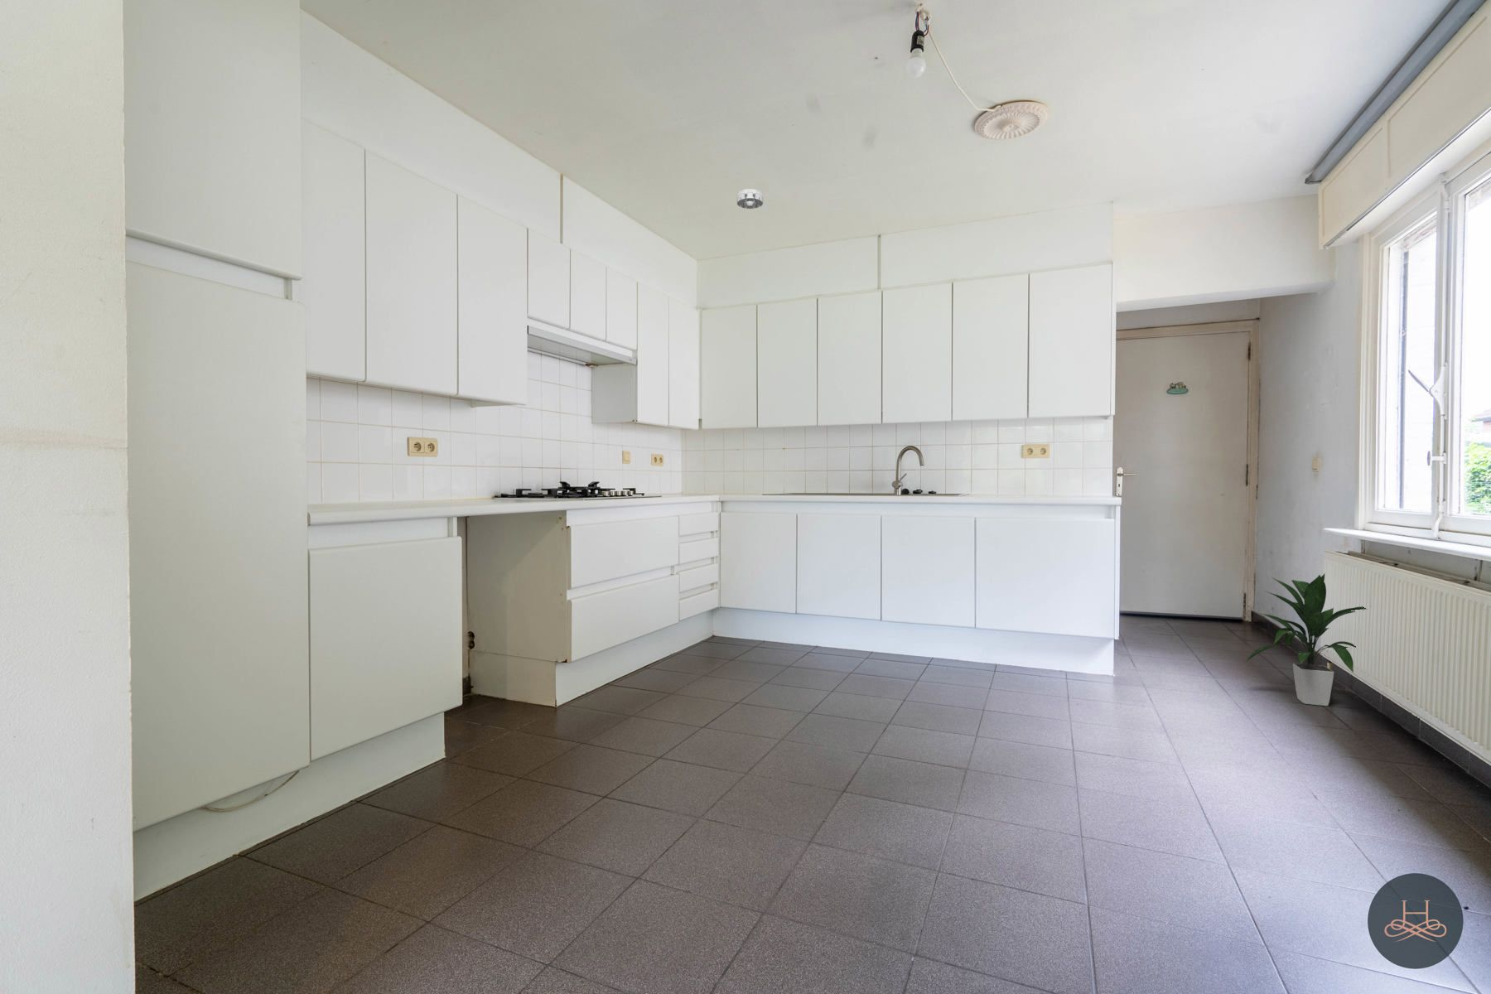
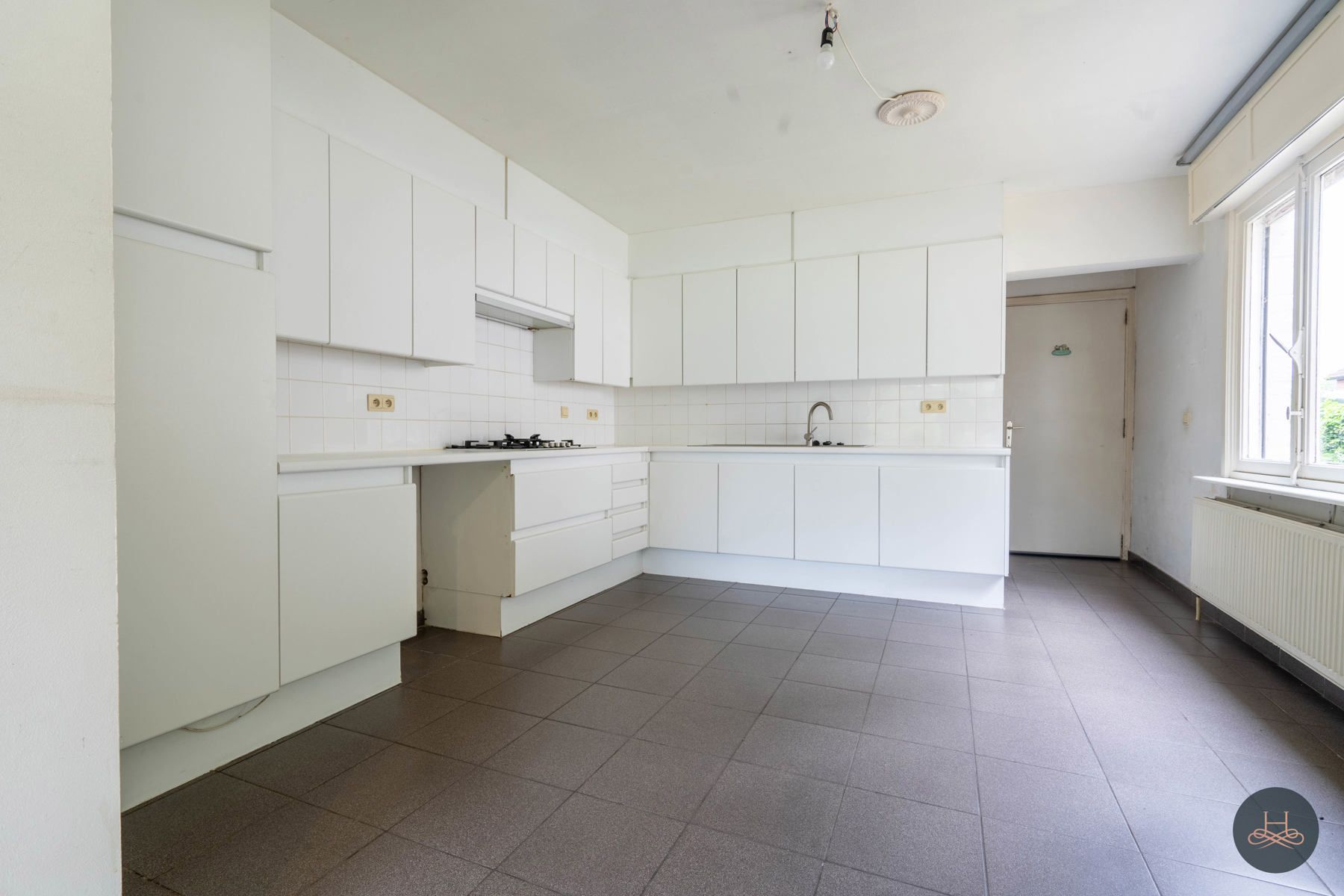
- smoke detector [737,187,763,210]
- indoor plant [1244,574,1367,707]
